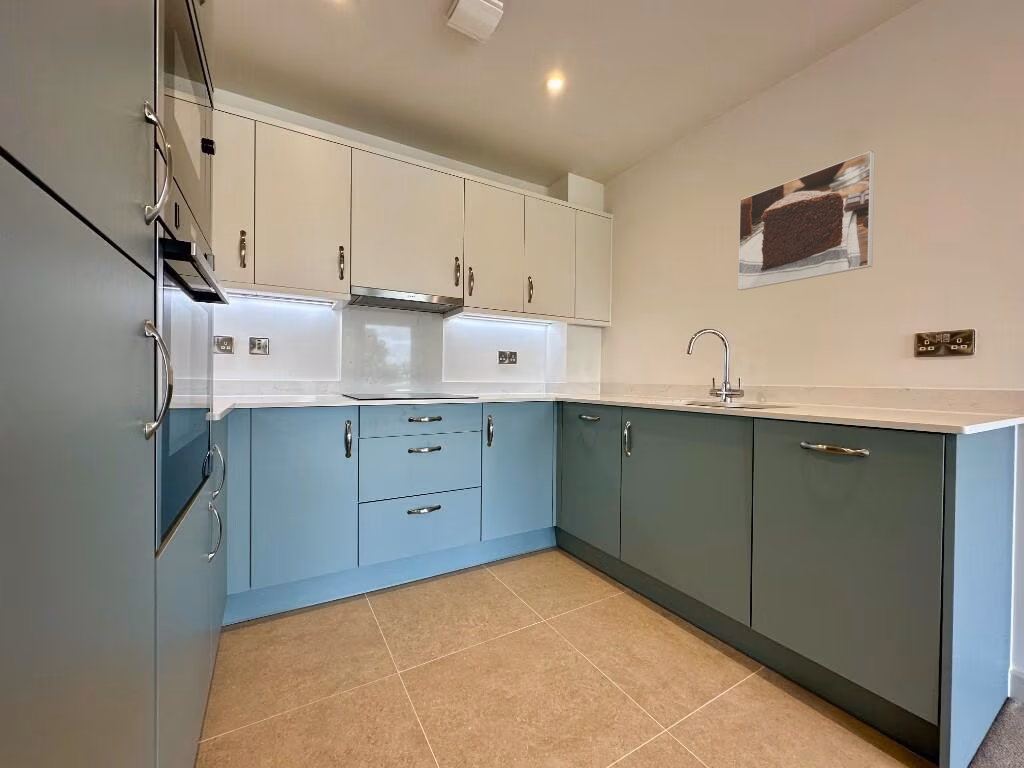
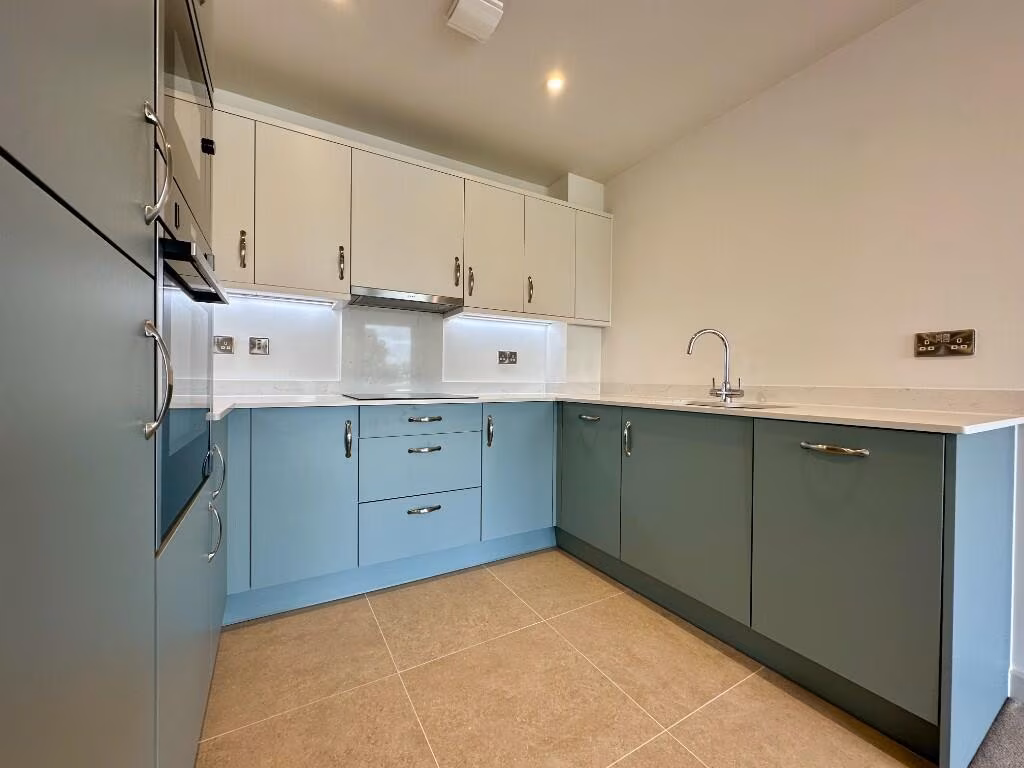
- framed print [737,150,876,291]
